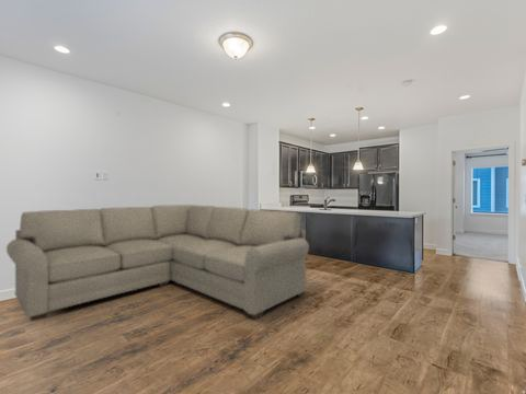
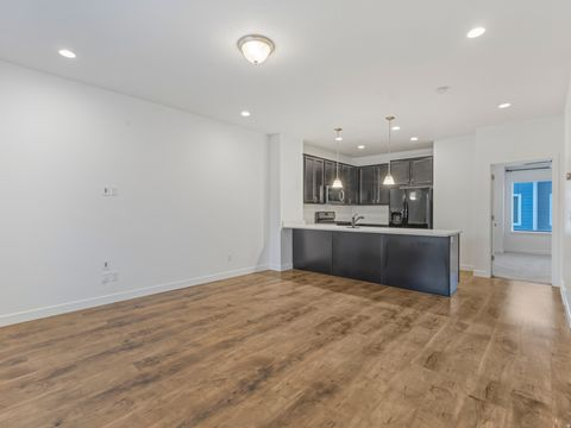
- sofa [5,204,310,322]
